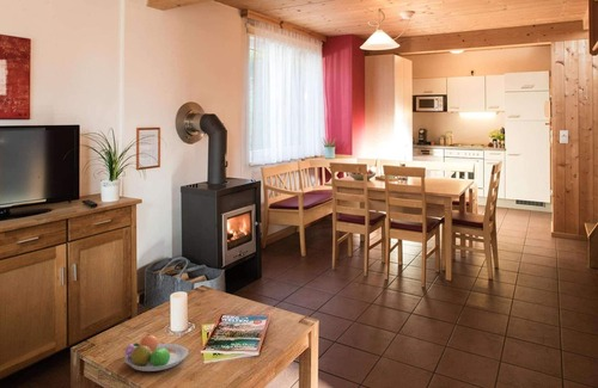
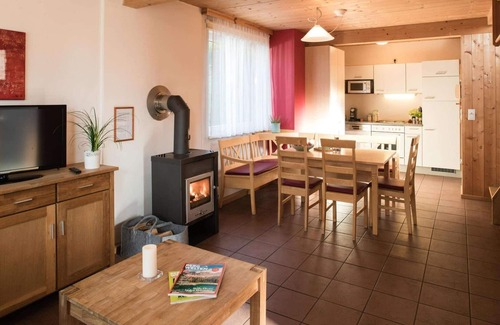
- fruit bowl [123,333,189,372]
